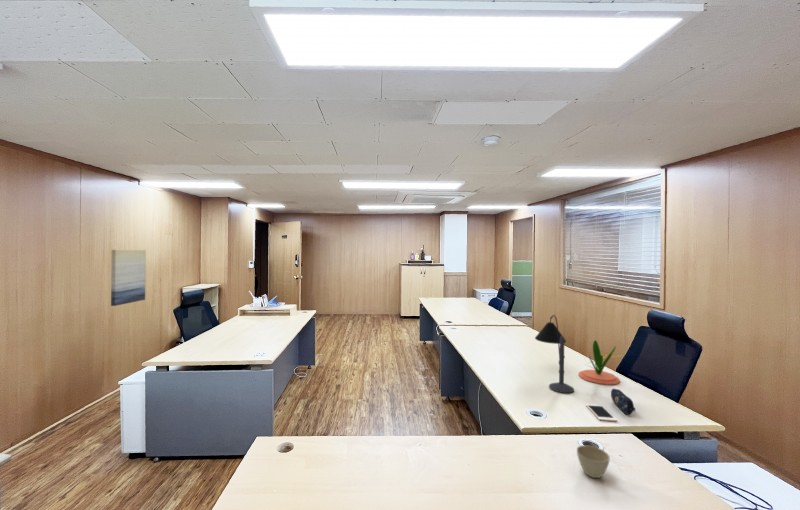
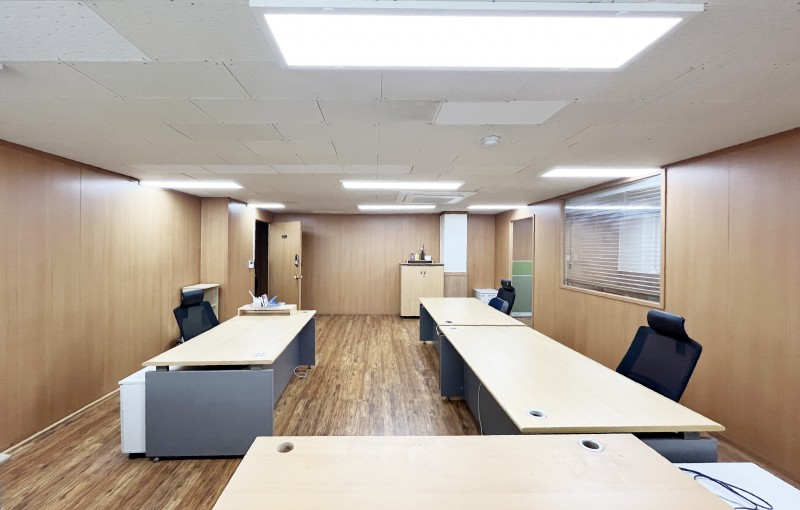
- pencil case [610,388,636,416]
- wall art [110,249,147,307]
- plant [578,339,625,386]
- cell phone [585,403,618,422]
- flower pot [576,444,611,479]
- desk lamp [534,314,575,394]
